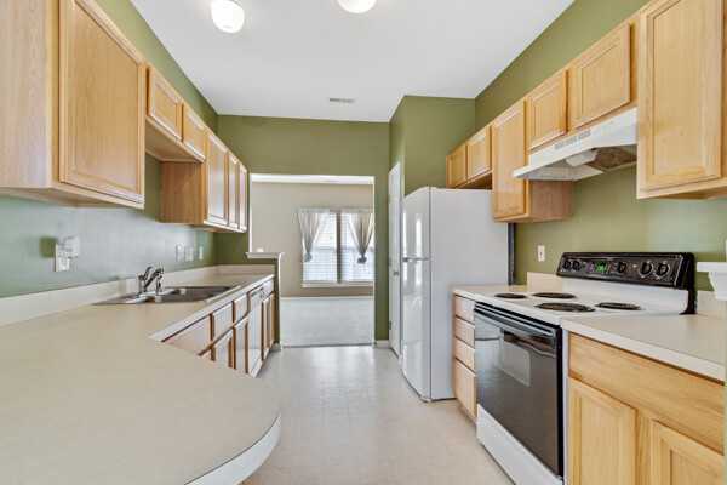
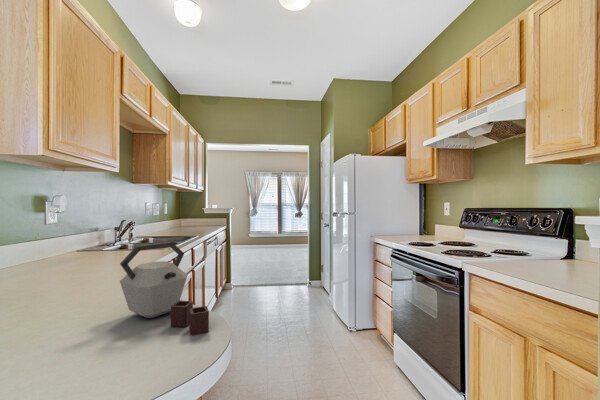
+ kettle [119,241,210,337]
